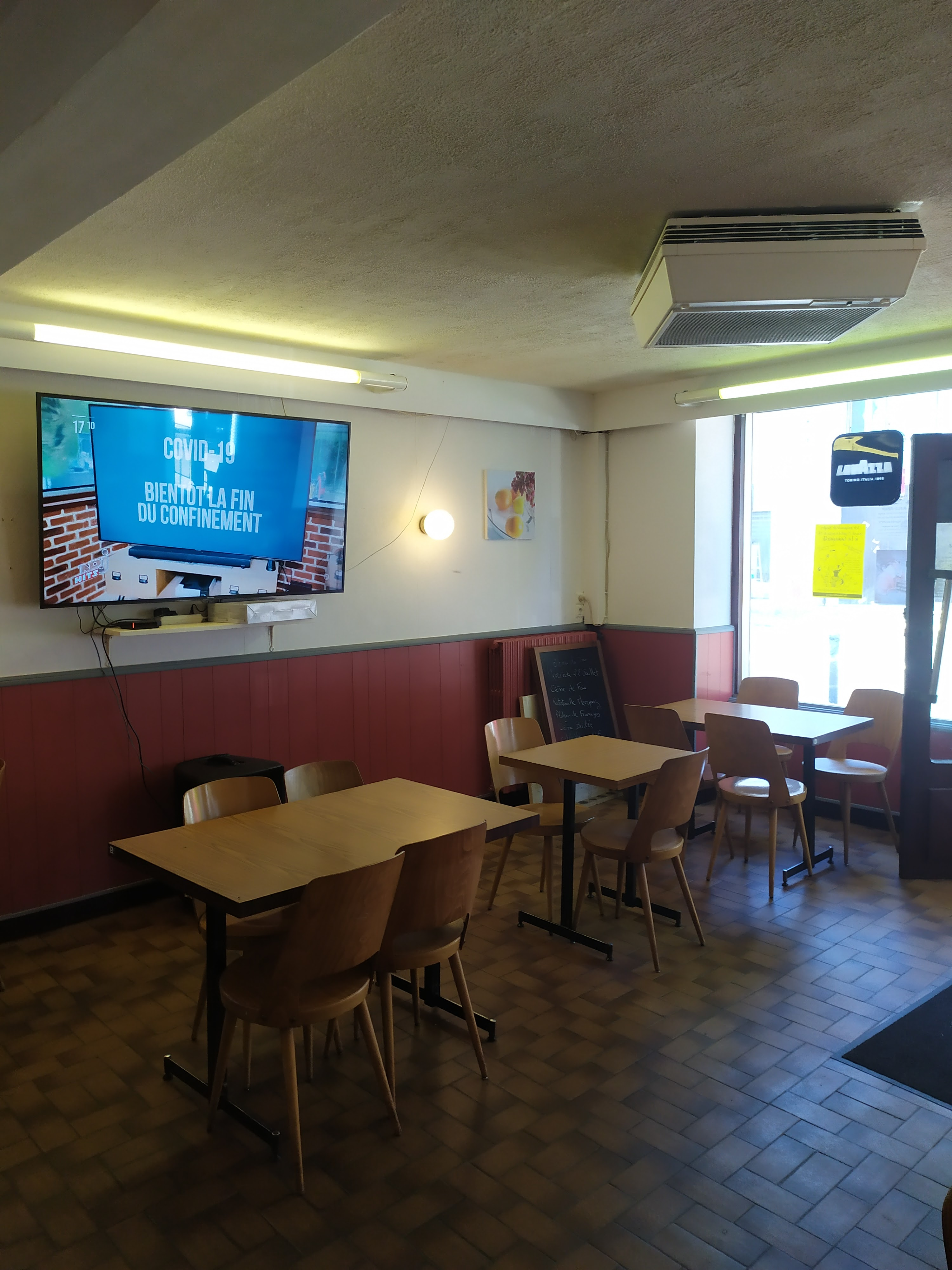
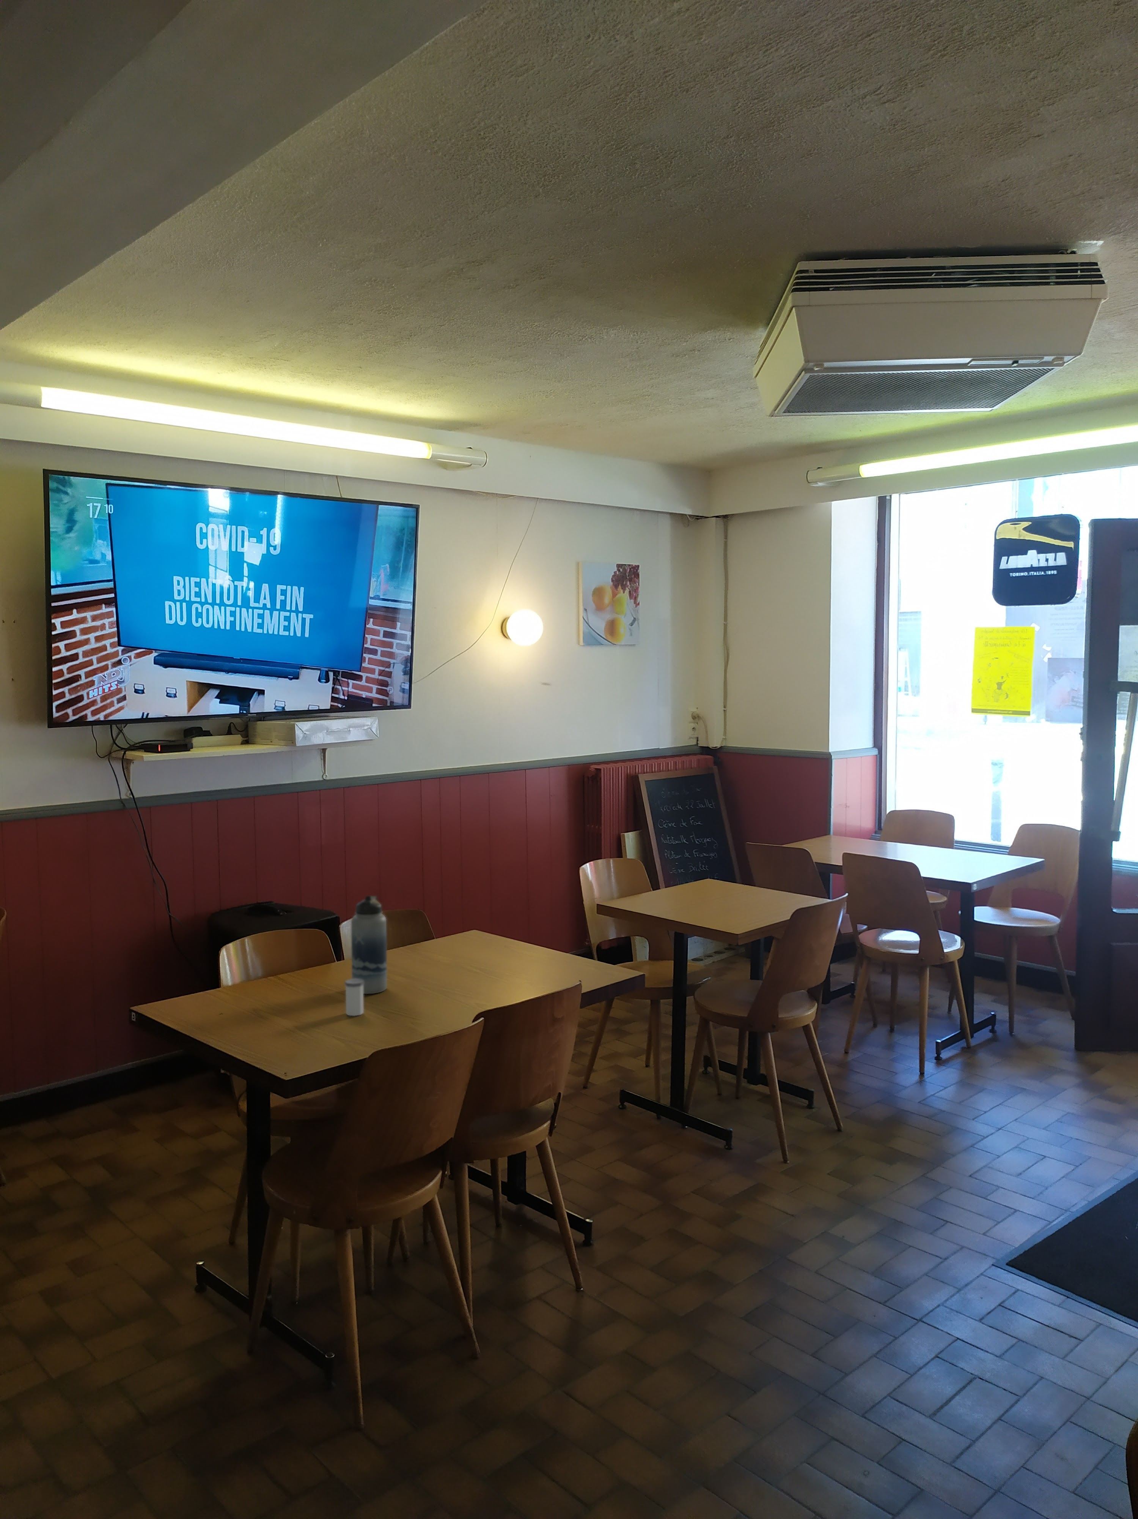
+ water bottle [351,896,387,995]
+ salt shaker [344,978,365,1017]
